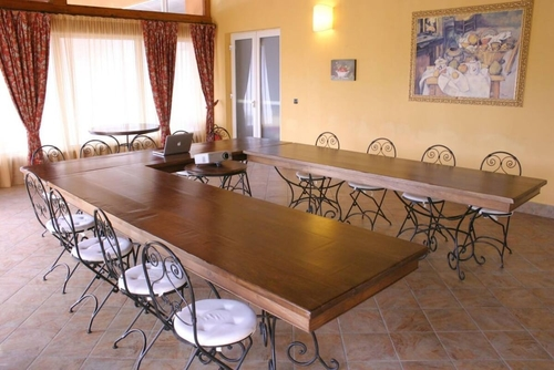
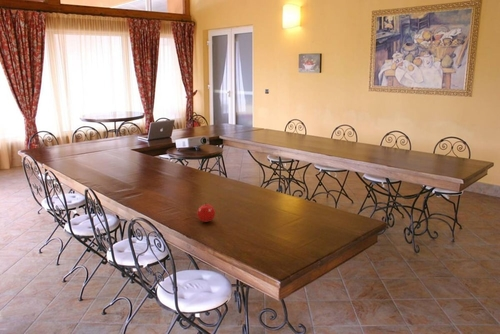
+ fruit [196,202,216,223]
